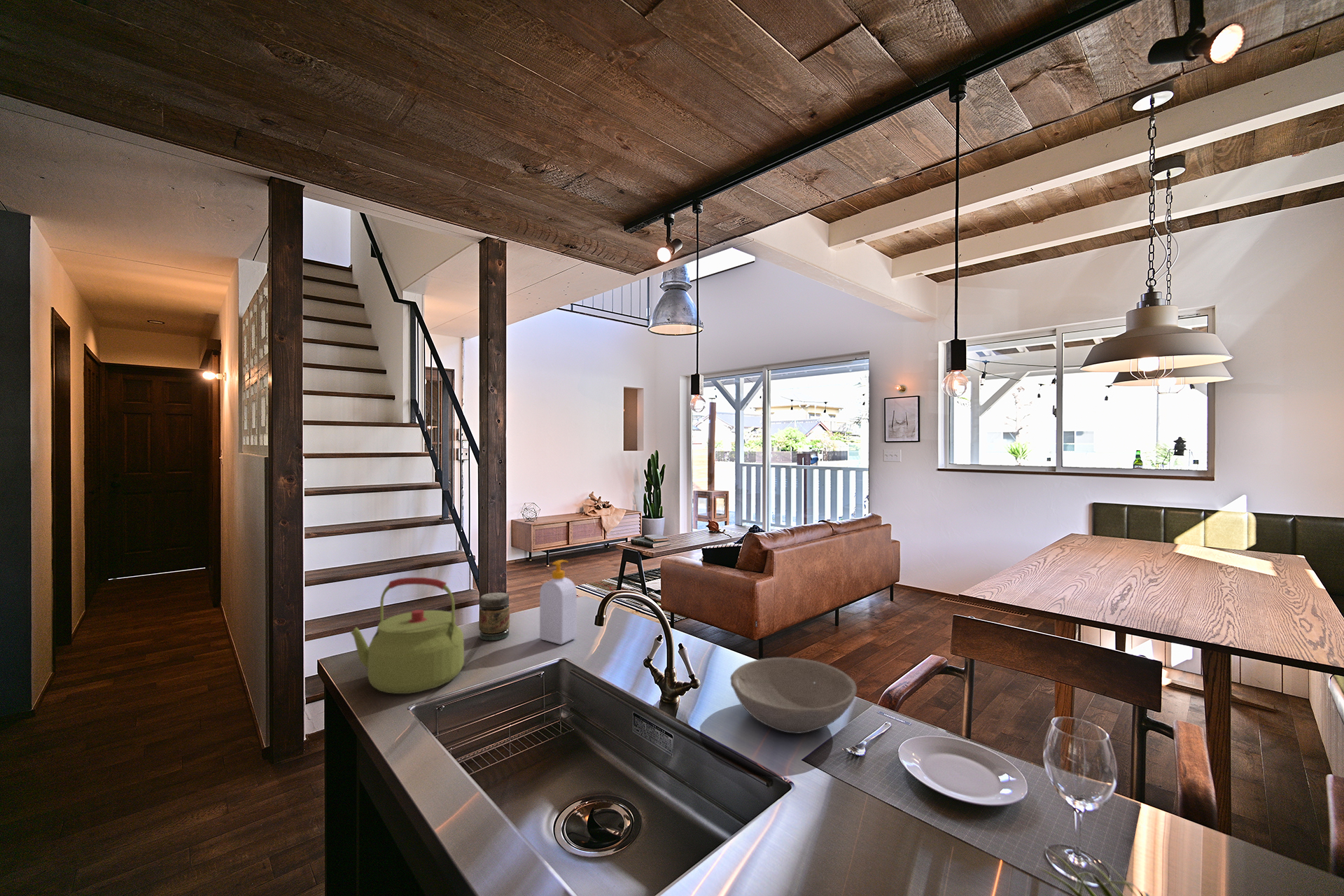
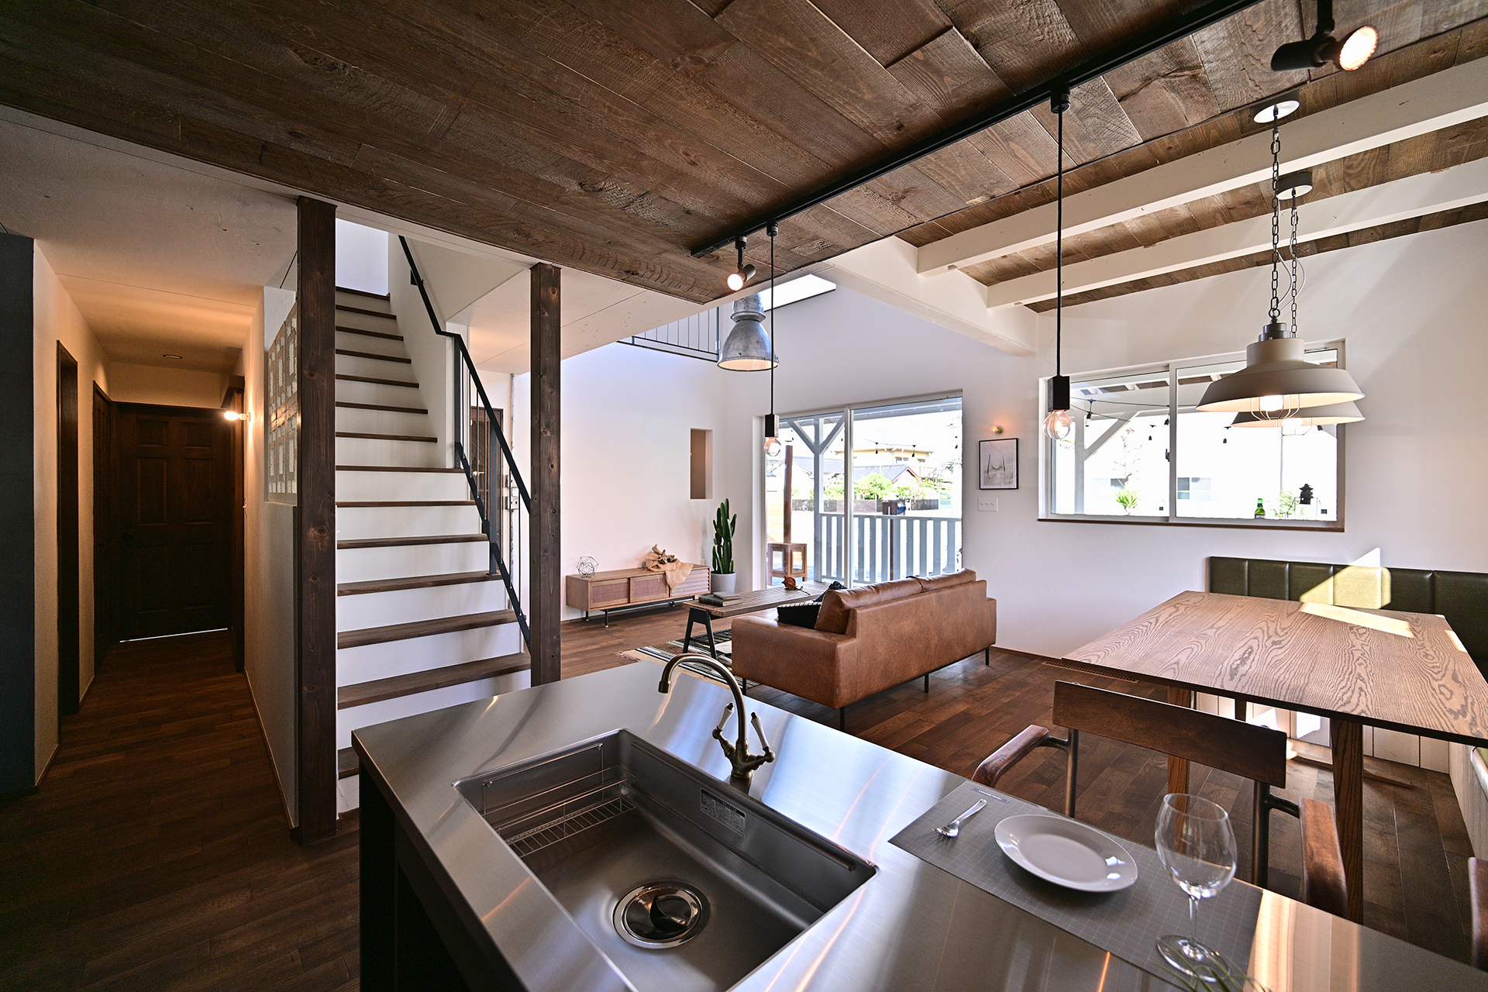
- bowl [729,657,858,734]
- jar [478,591,510,641]
- kettle [350,577,465,694]
- soap bottle [539,559,577,645]
